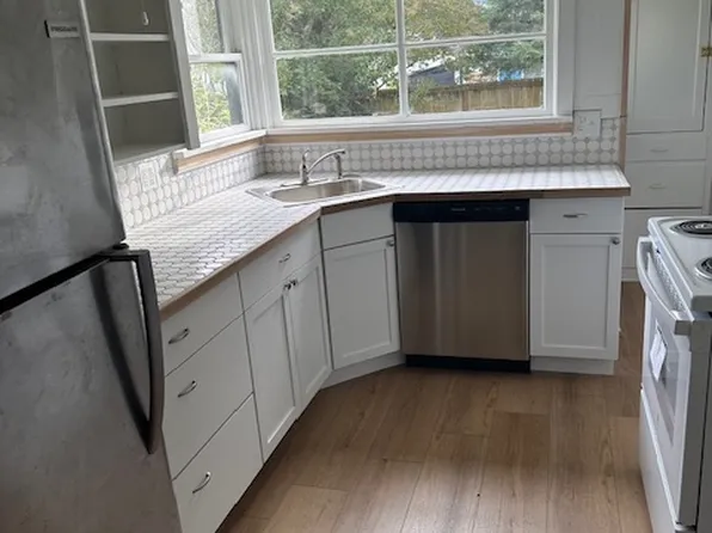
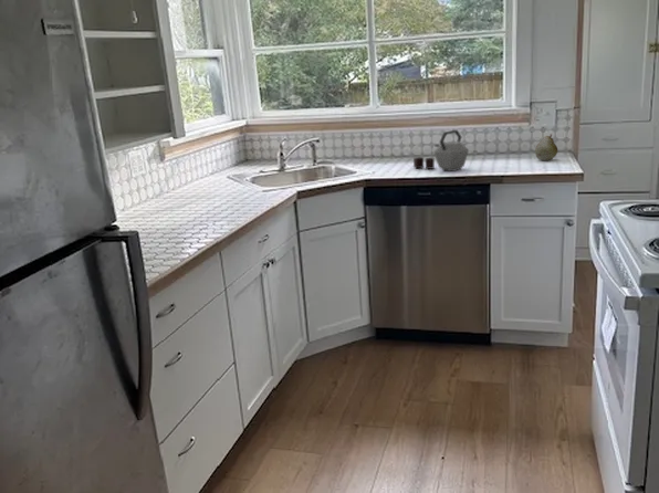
+ fruit [534,133,558,161]
+ kettle [412,129,470,172]
